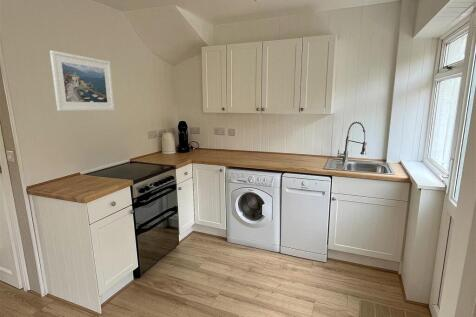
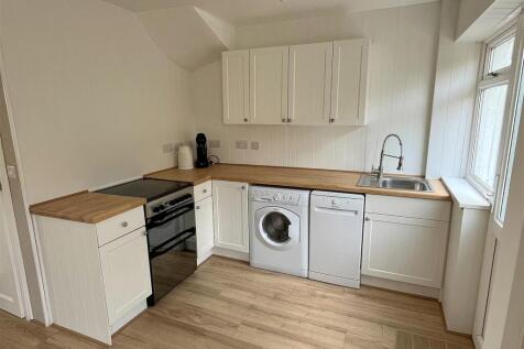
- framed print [49,50,115,112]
